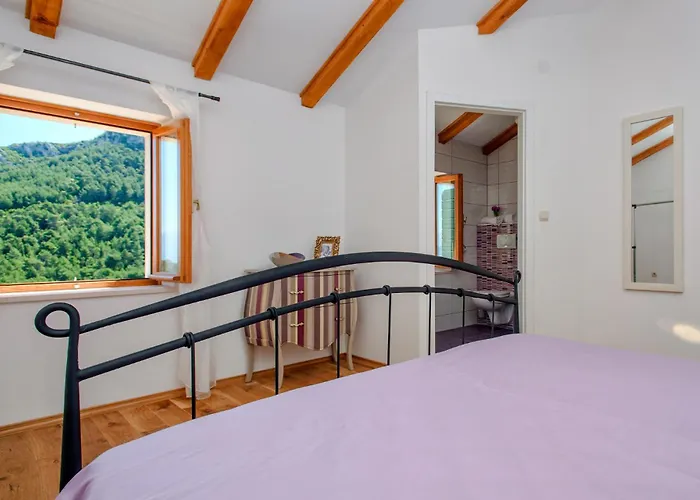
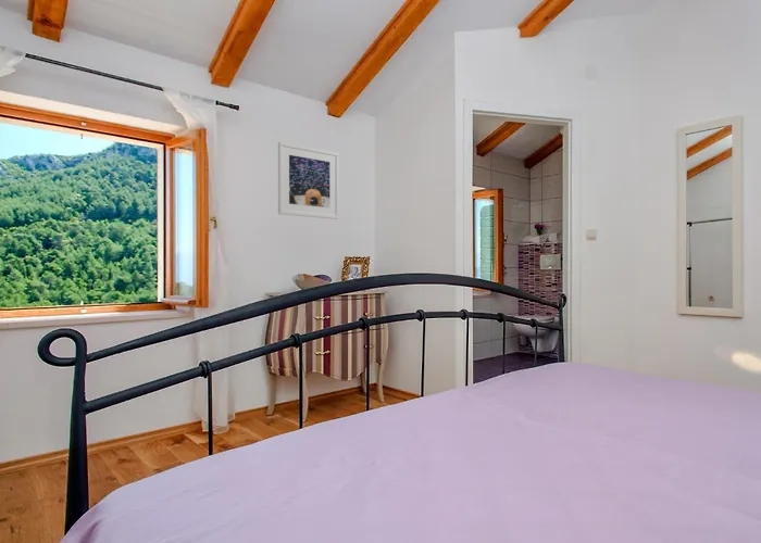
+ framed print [277,141,340,220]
